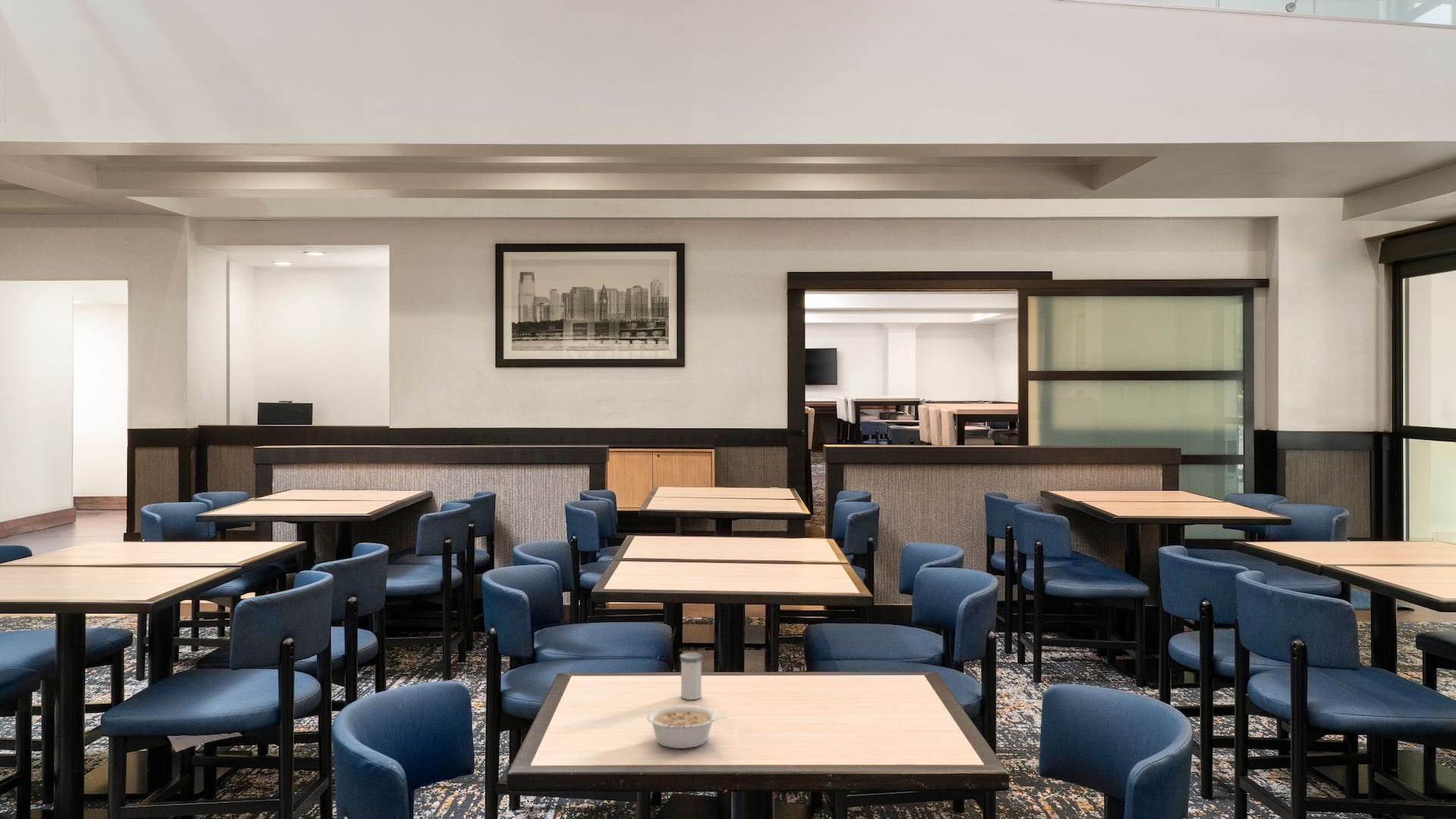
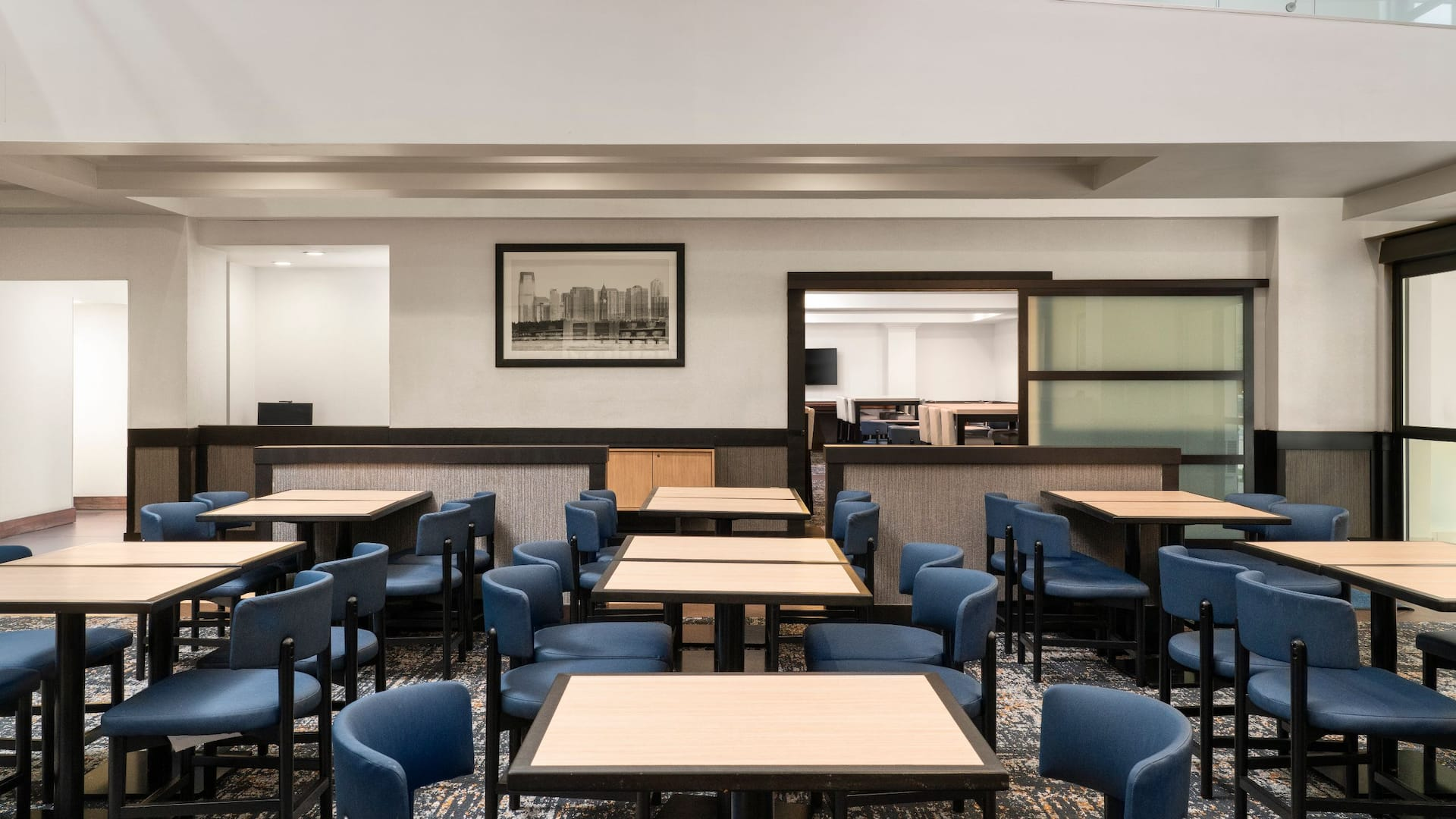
- legume [645,704,728,749]
- salt shaker [679,652,703,701]
